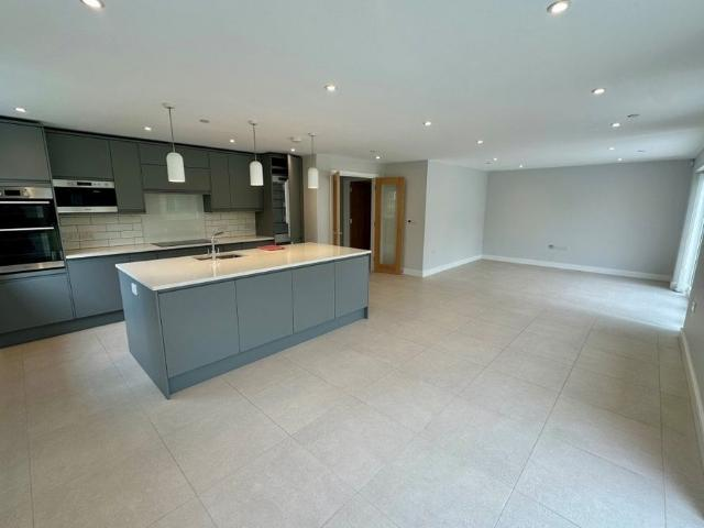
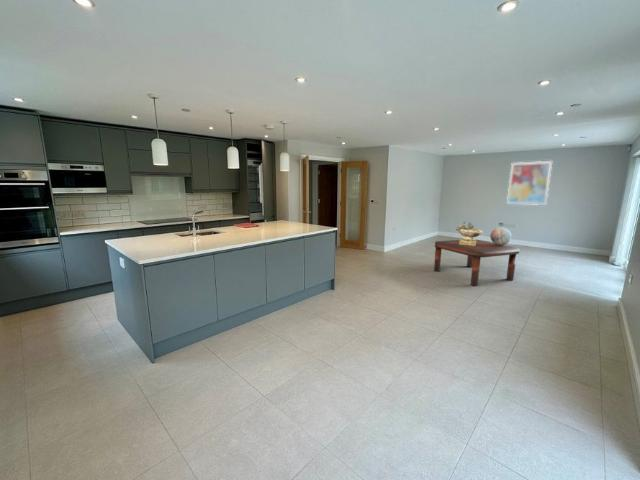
+ decorative globe [489,226,512,245]
+ wall art [506,160,553,206]
+ coffee table [433,239,520,287]
+ birdbath [455,221,484,246]
